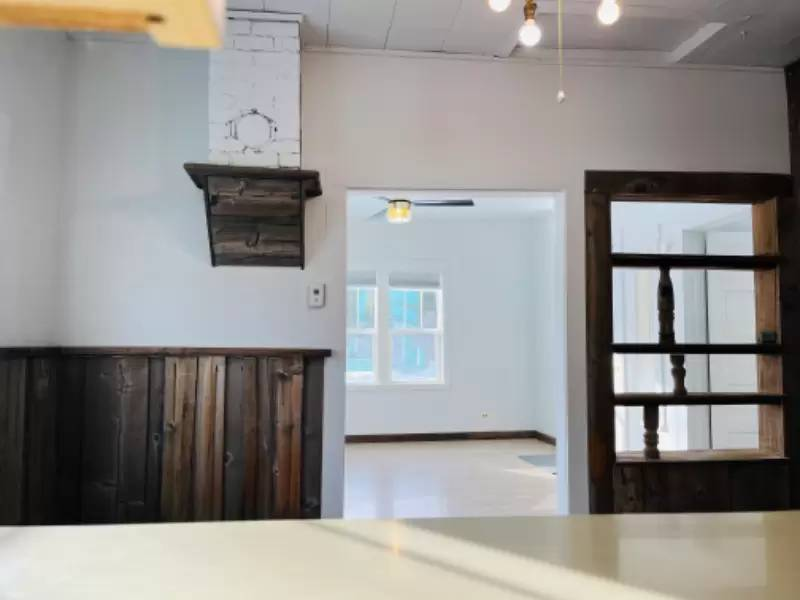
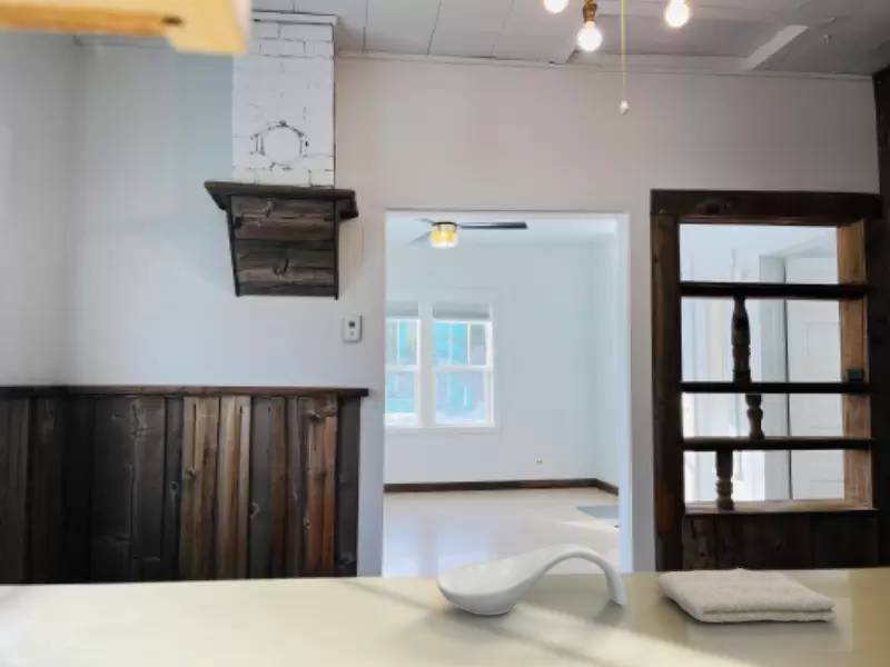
+ spoon rest [435,542,627,616]
+ washcloth [655,567,837,624]
